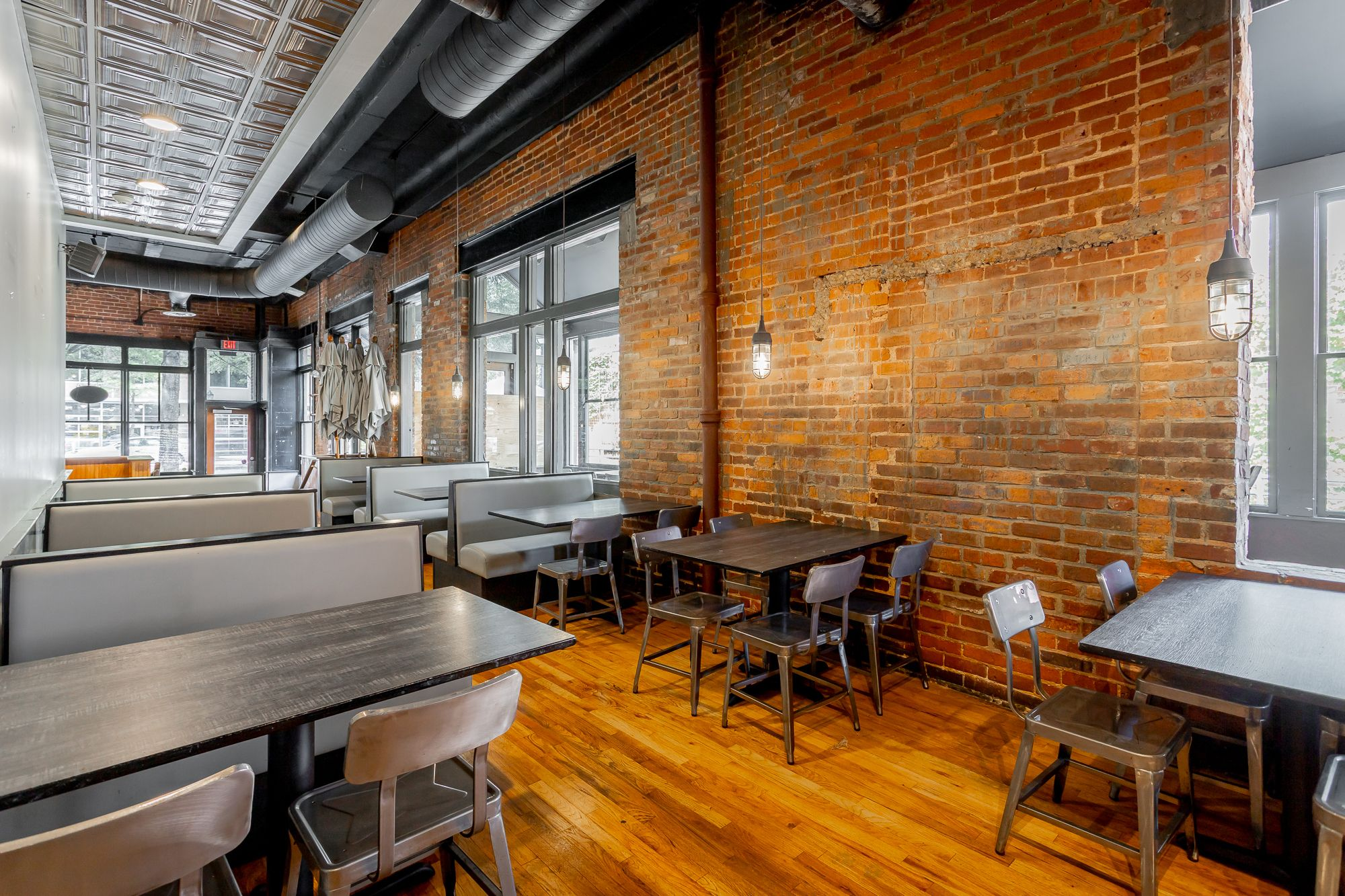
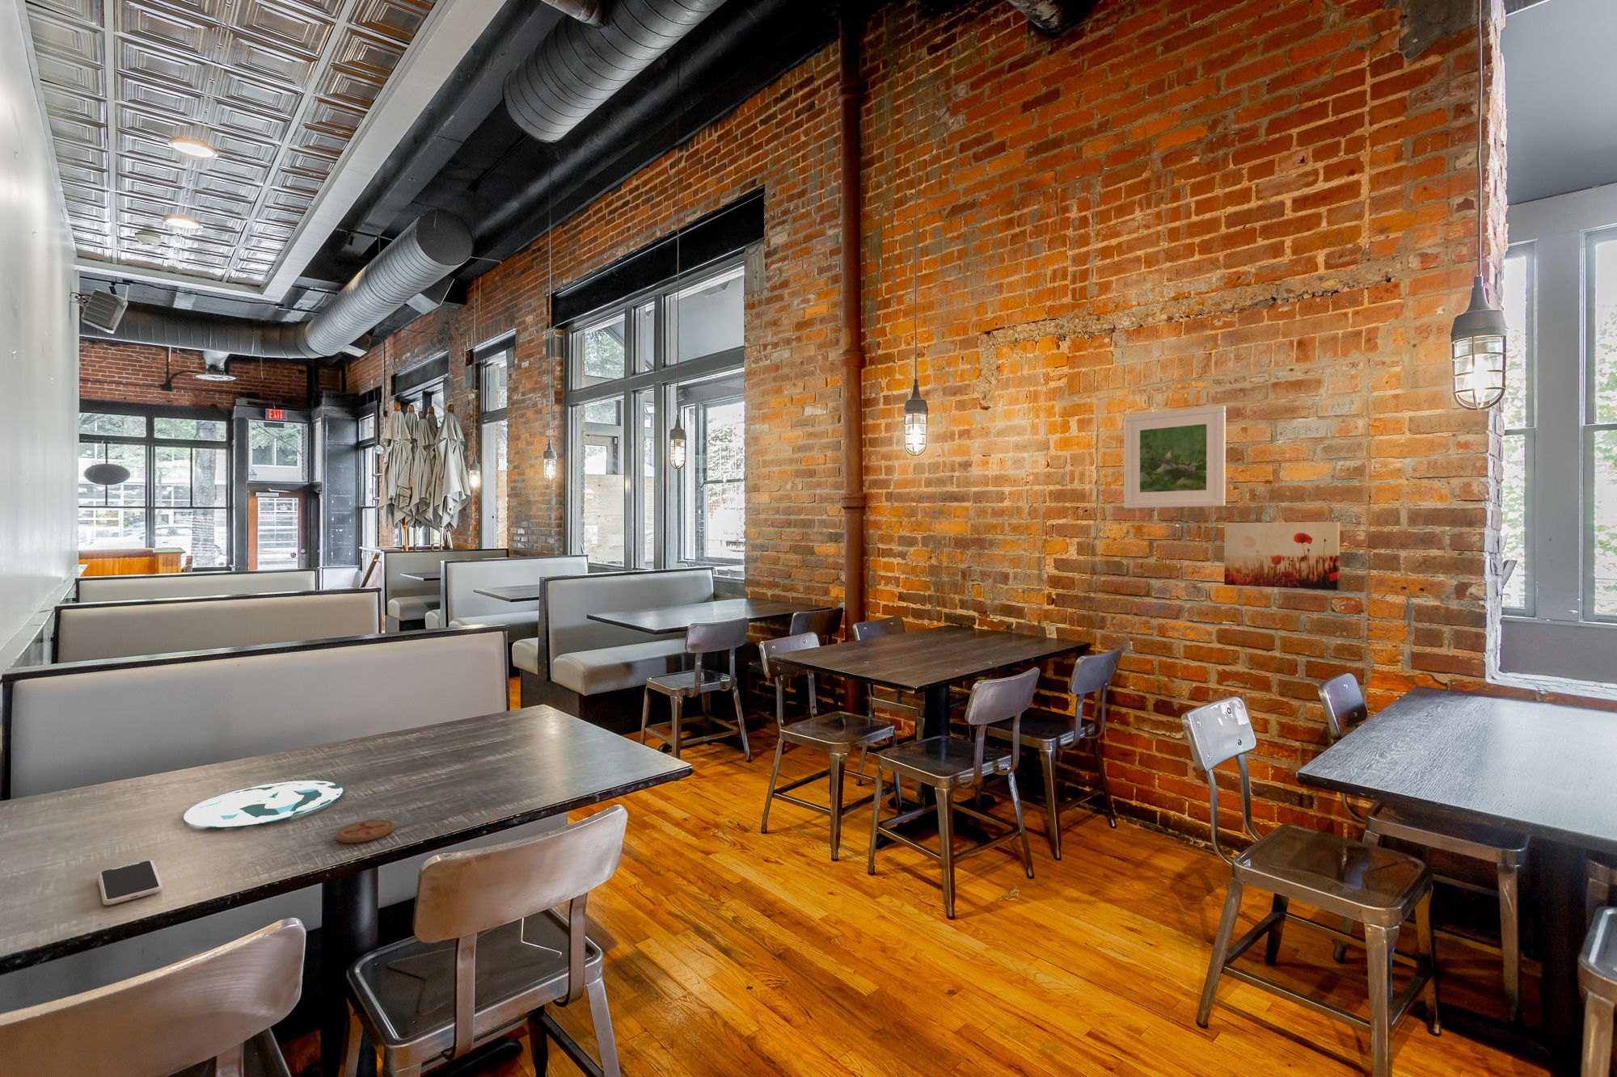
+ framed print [1123,405,1226,508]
+ coaster [334,820,396,844]
+ wall art [1223,522,1340,590]
+ plate [183,780,345,827]
+ smartphone [97,859,164,906]
